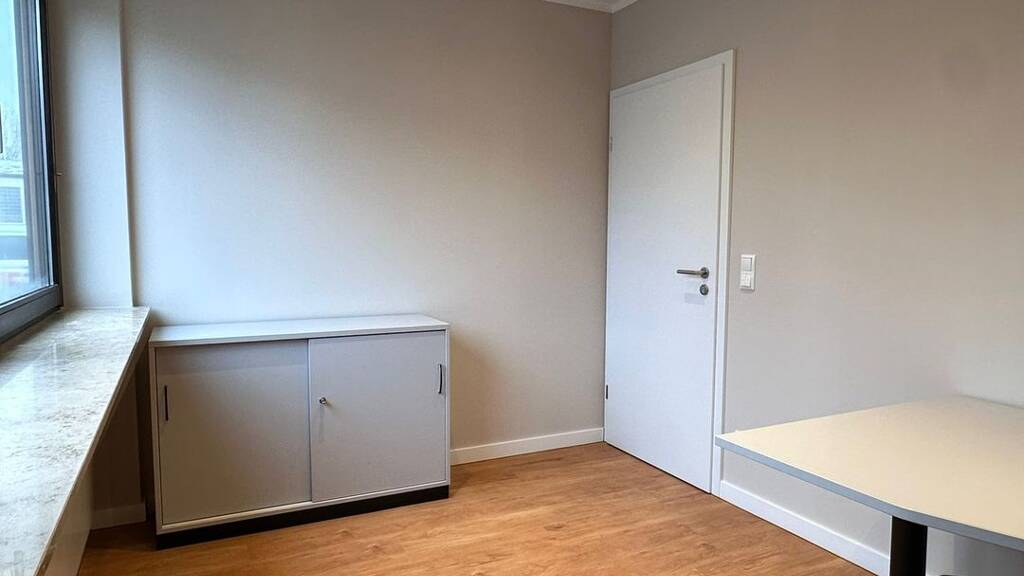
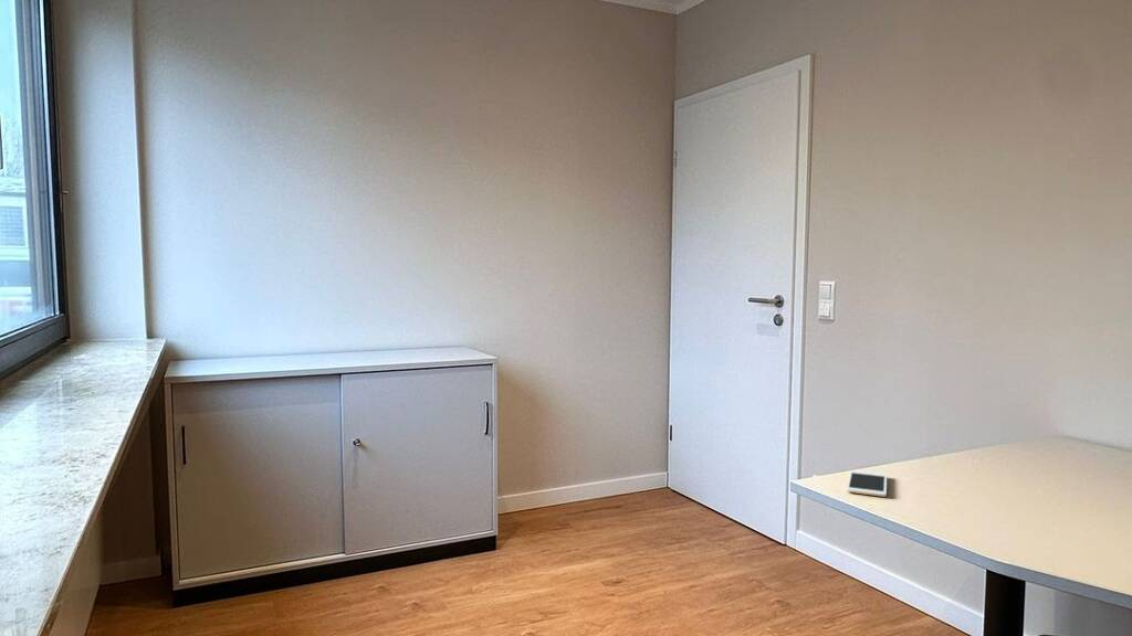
+ cell phone [846,469,888,498]
